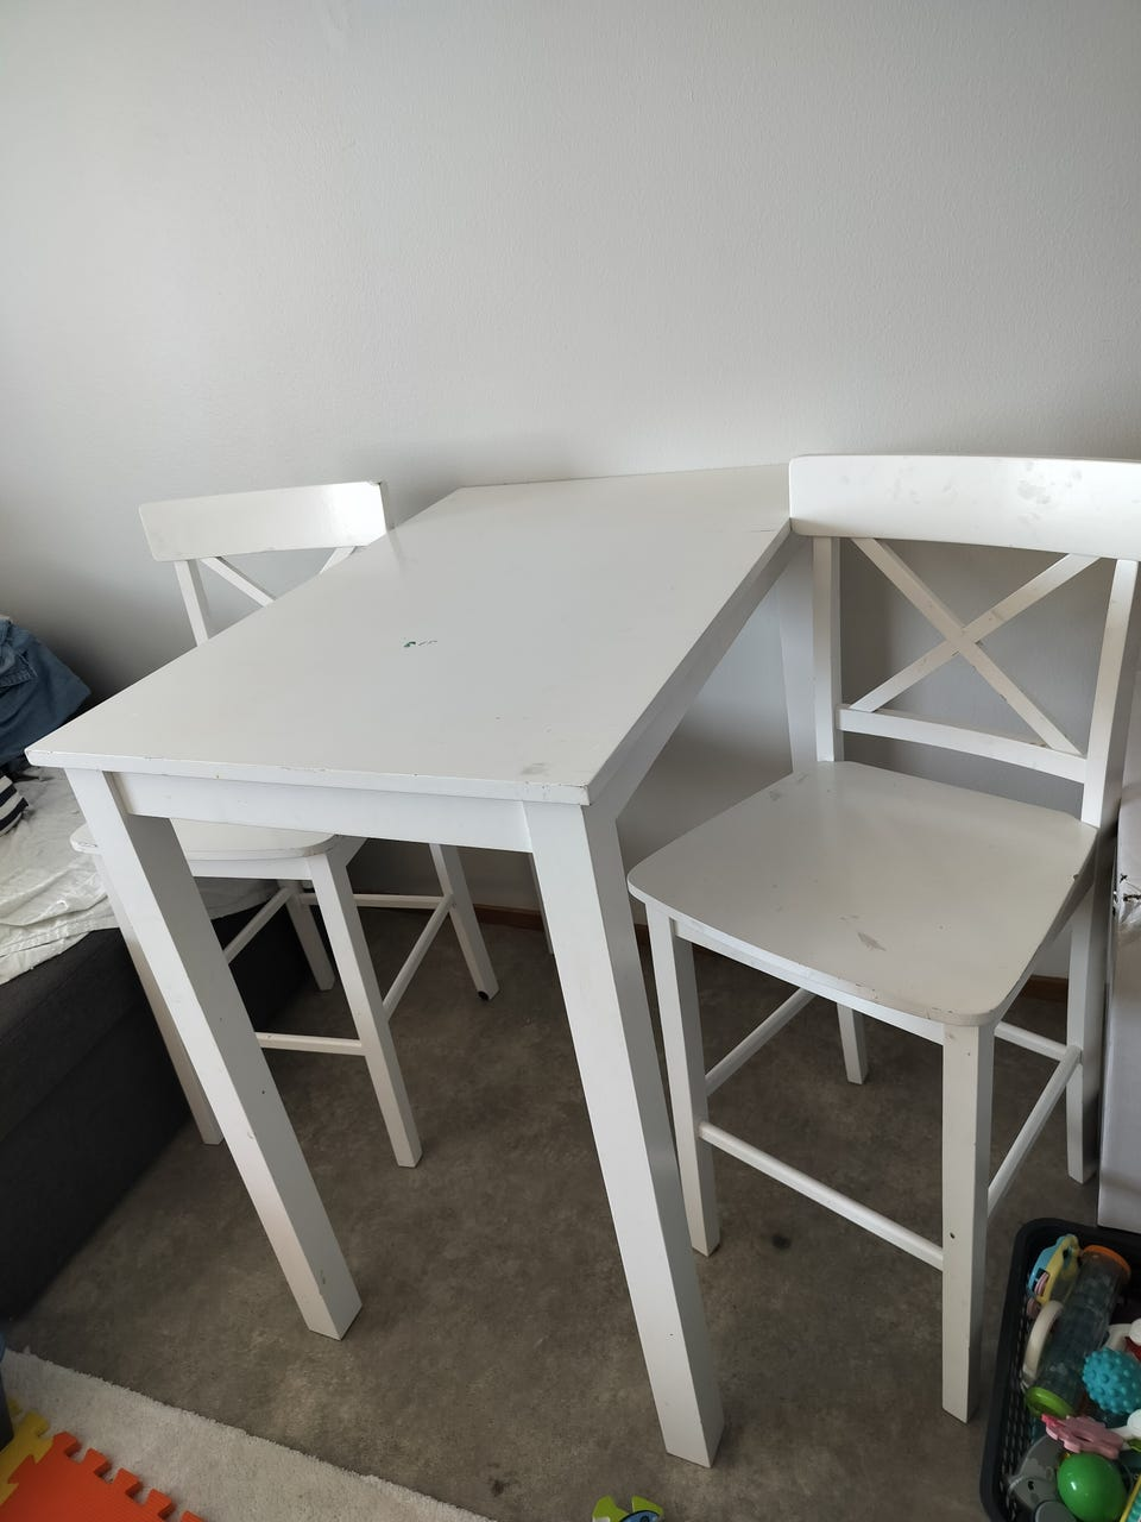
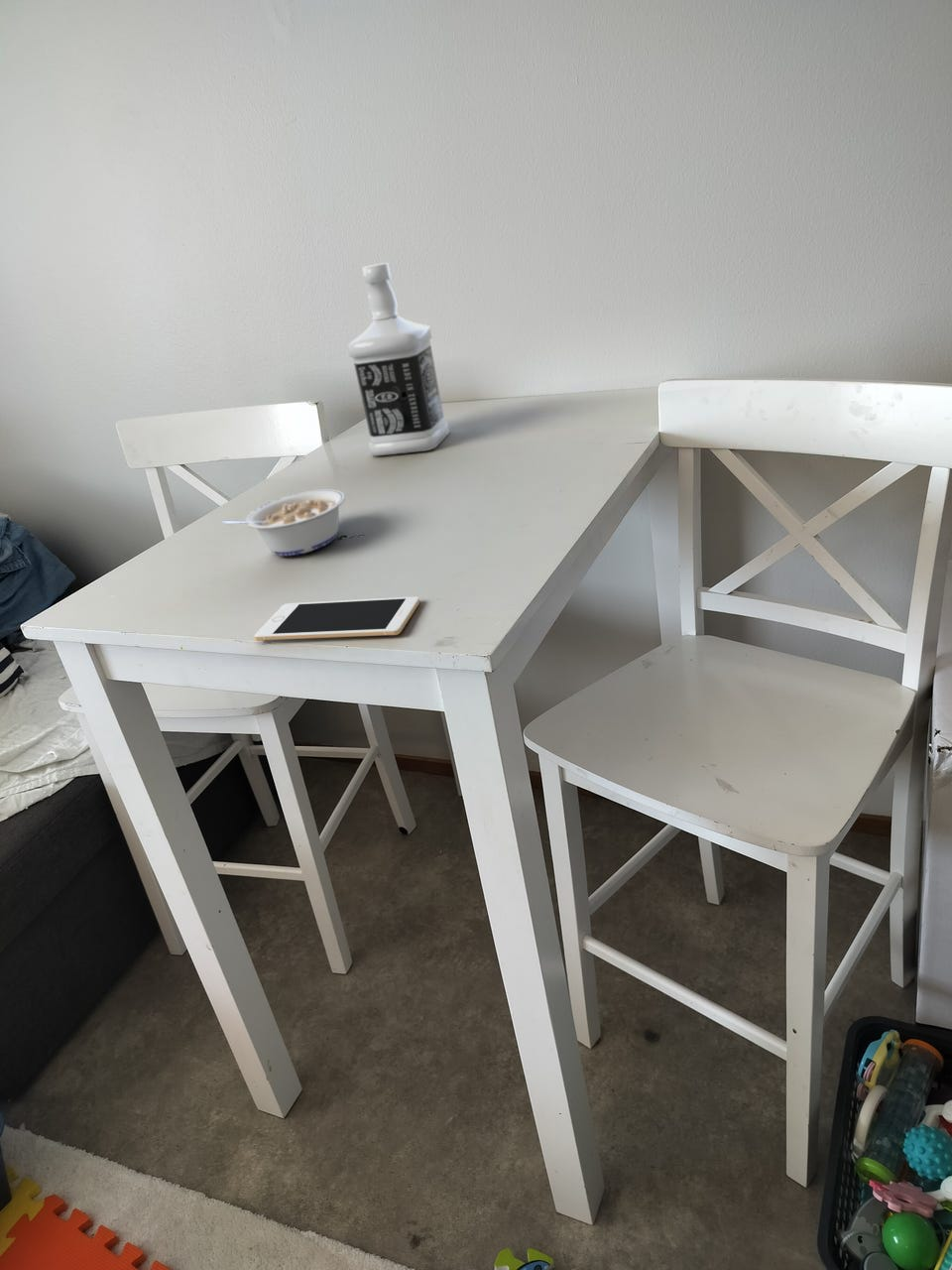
+ bottle [346,262,450,457]
+ cell phone [254,595,420,642]
+ legume [221,488,346,557]
